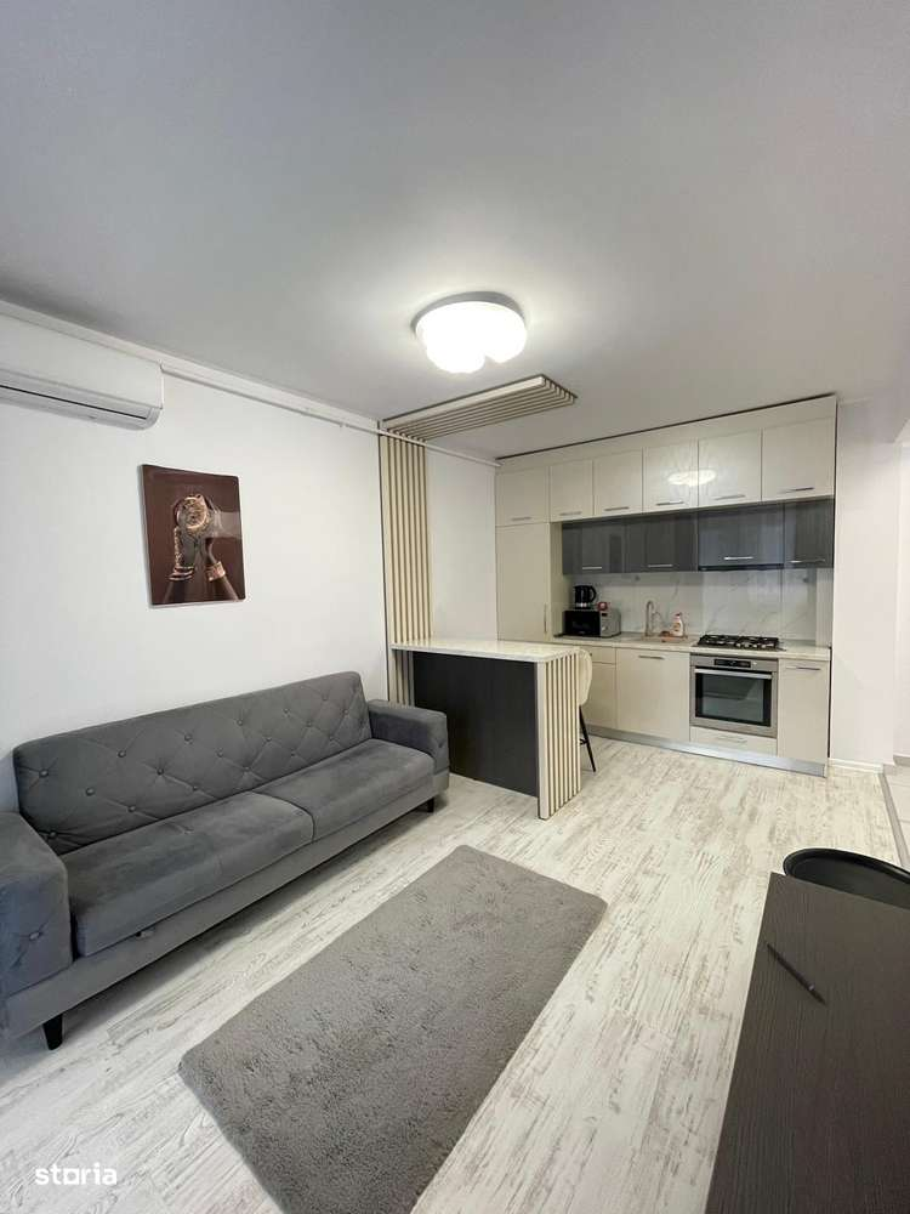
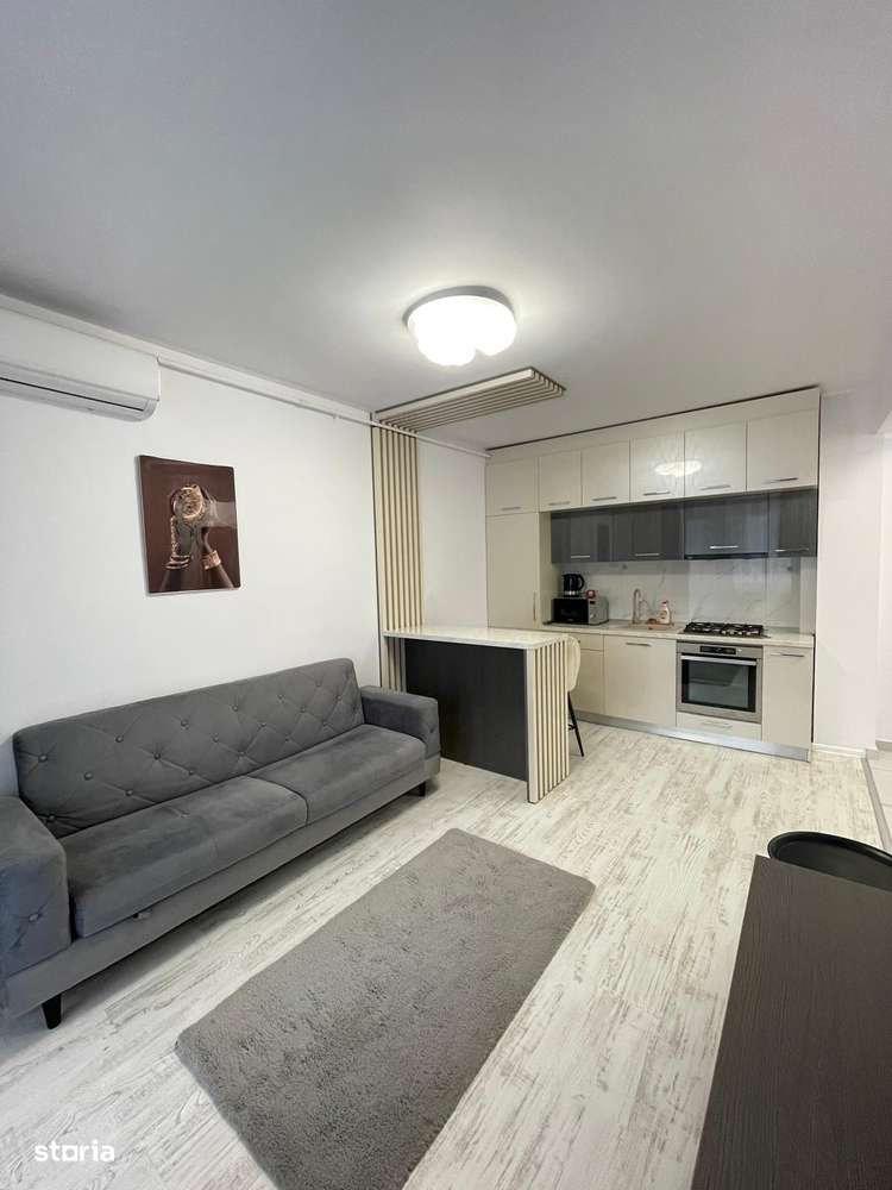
- pen [762,940,825,1003]
